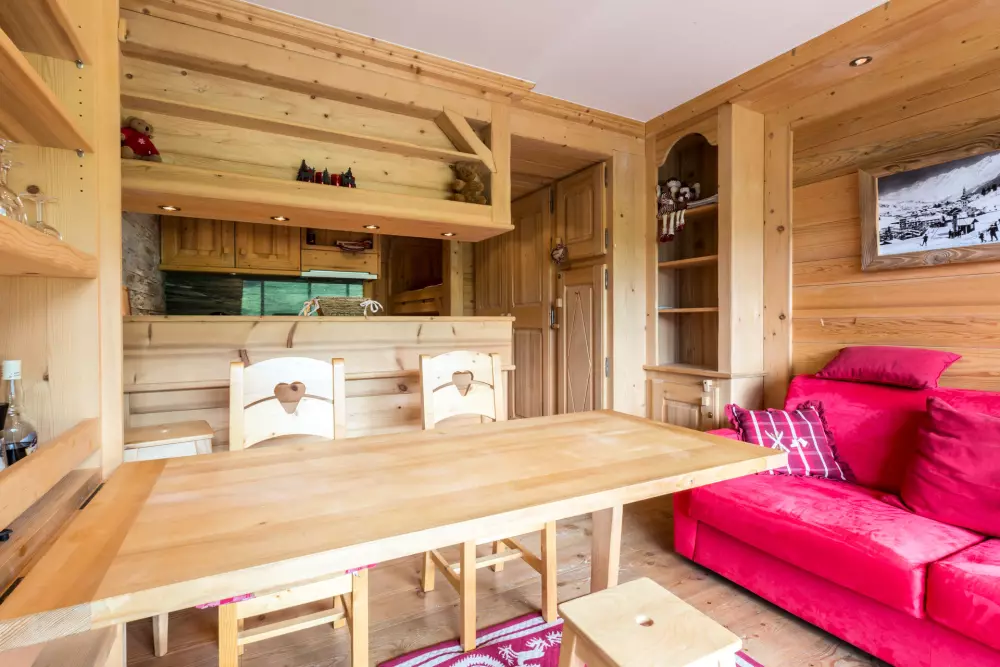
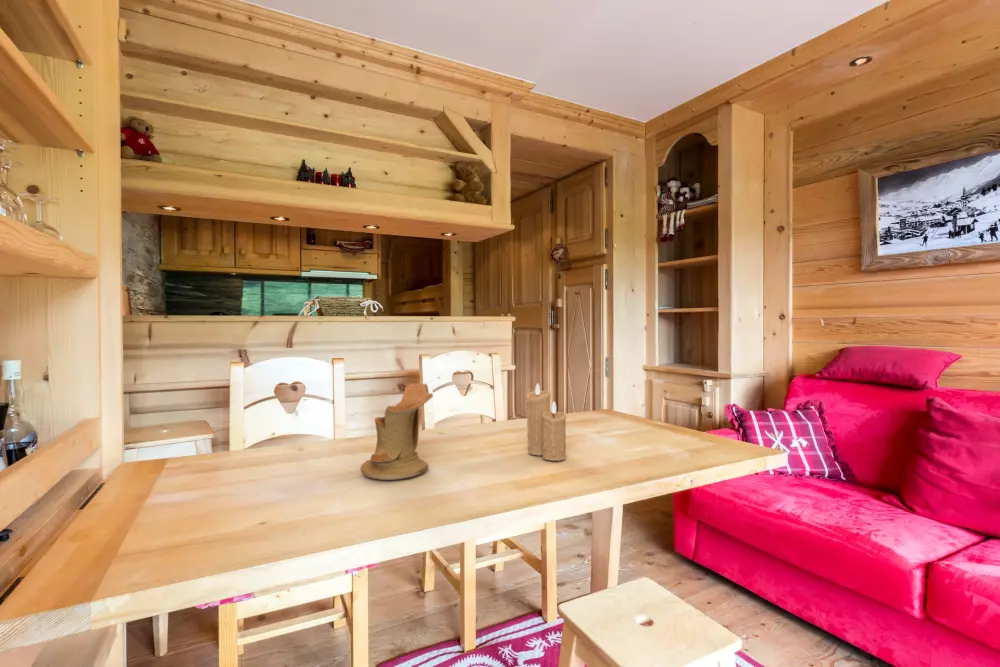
+ candle [525,382,567,462]
+ wooden bowl [360,382,434,481]
